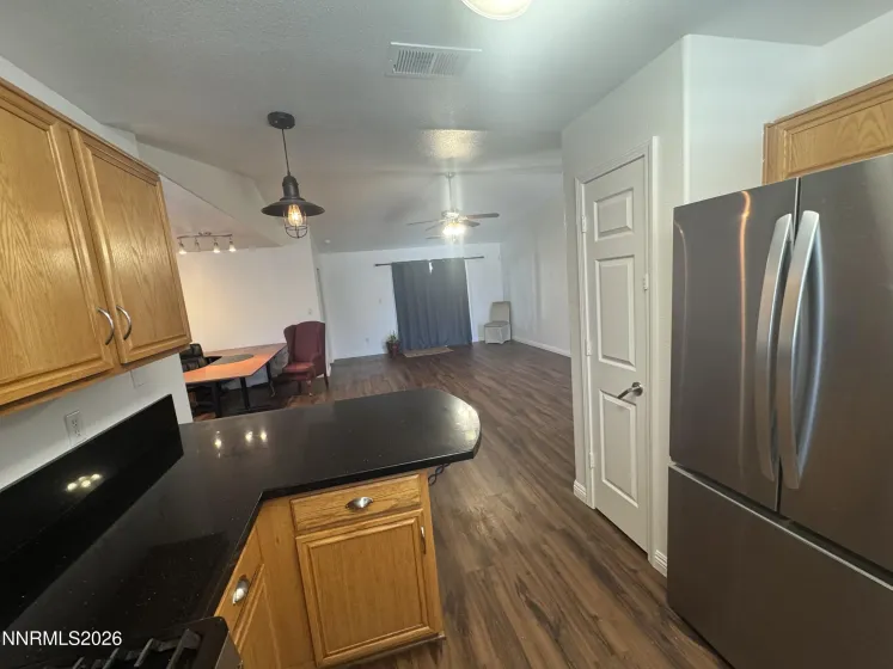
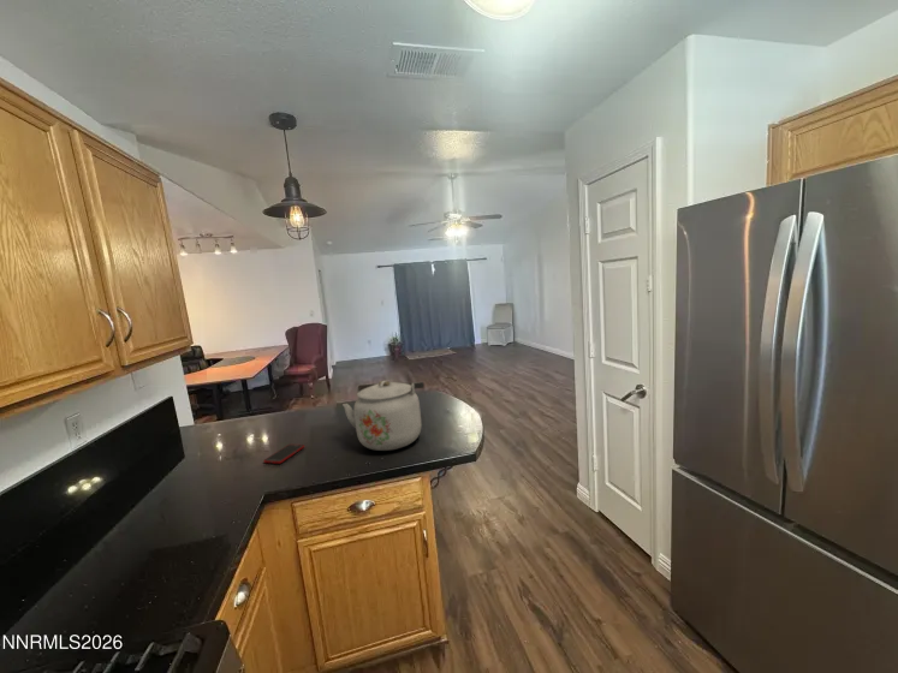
+ kettle [341,379,424,452]
+ cell phone [262,443,305,465]
